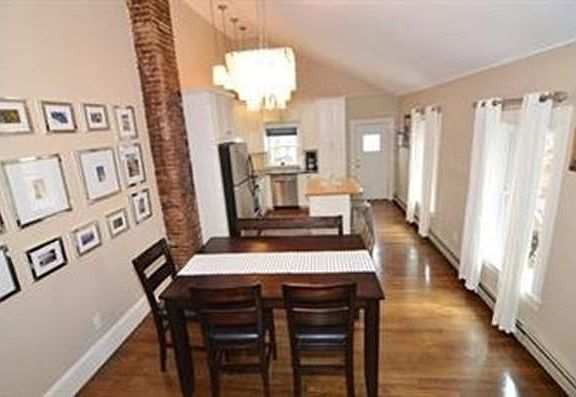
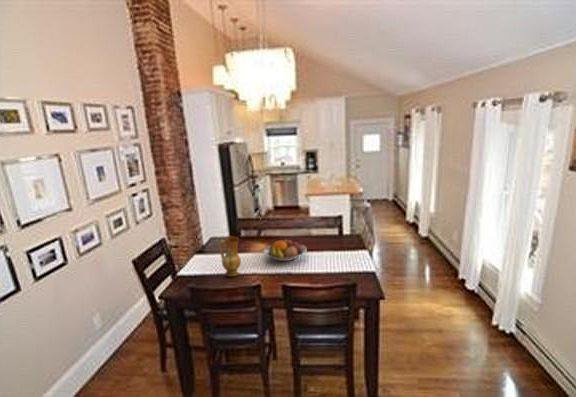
+ fruit bowl [262,238,308,262]
+ ceramic jug [218,235,242,277]
